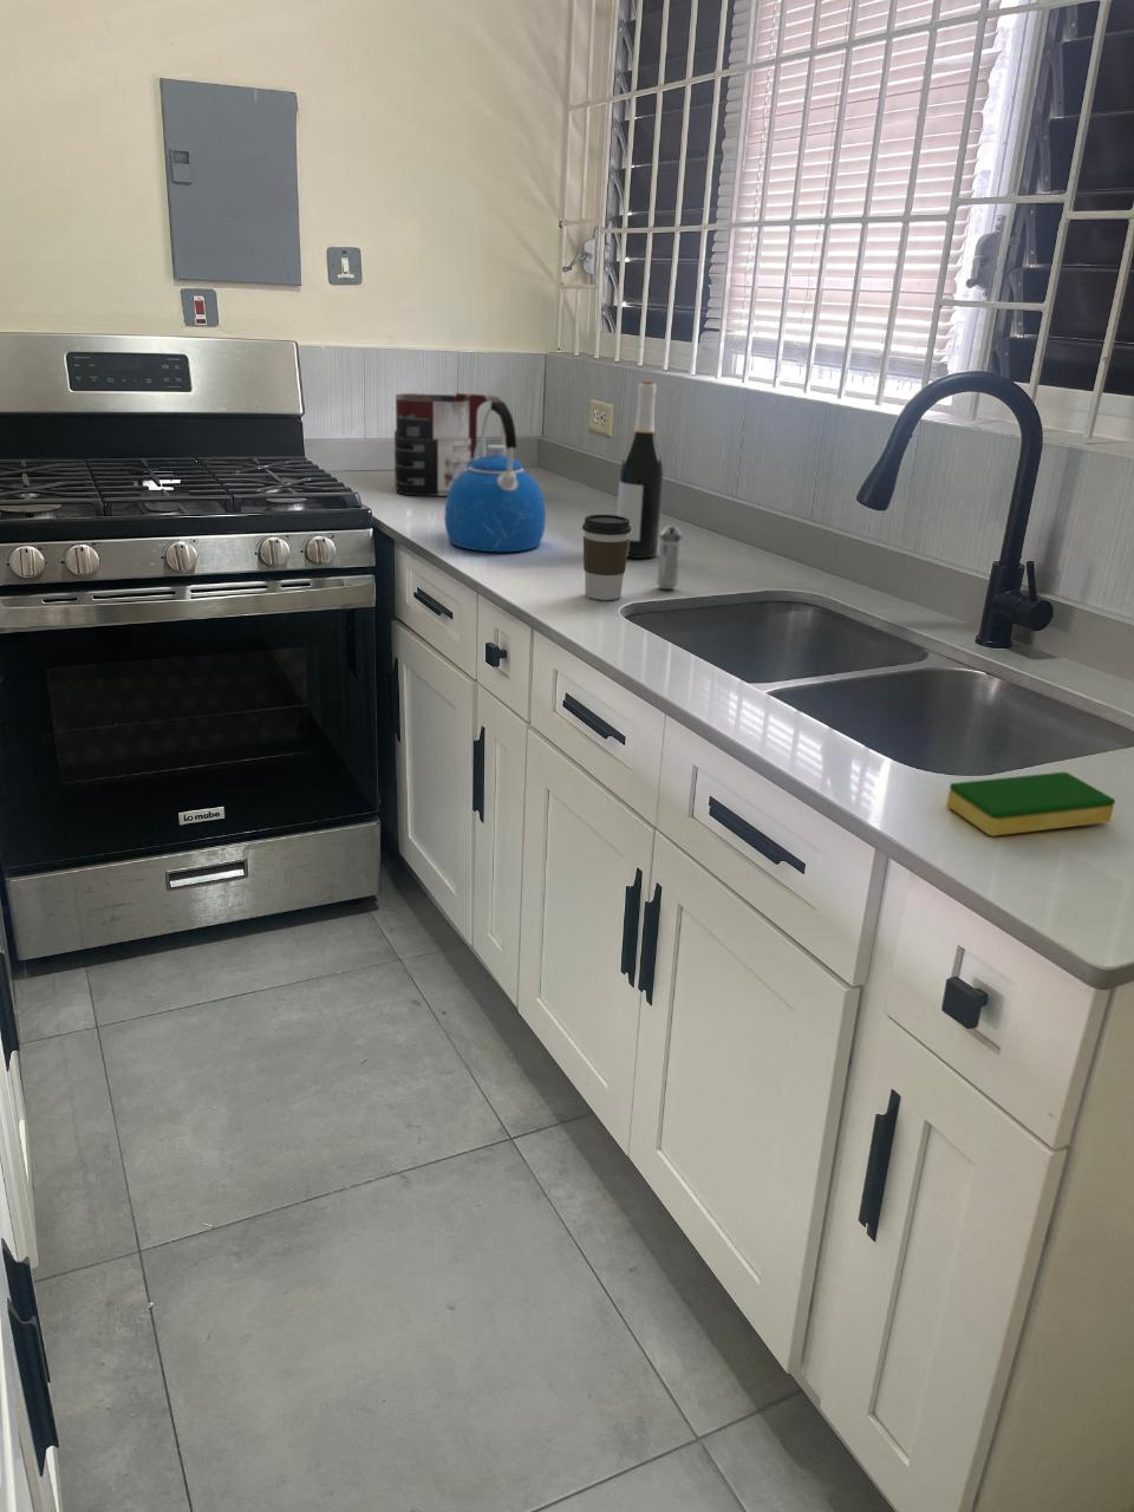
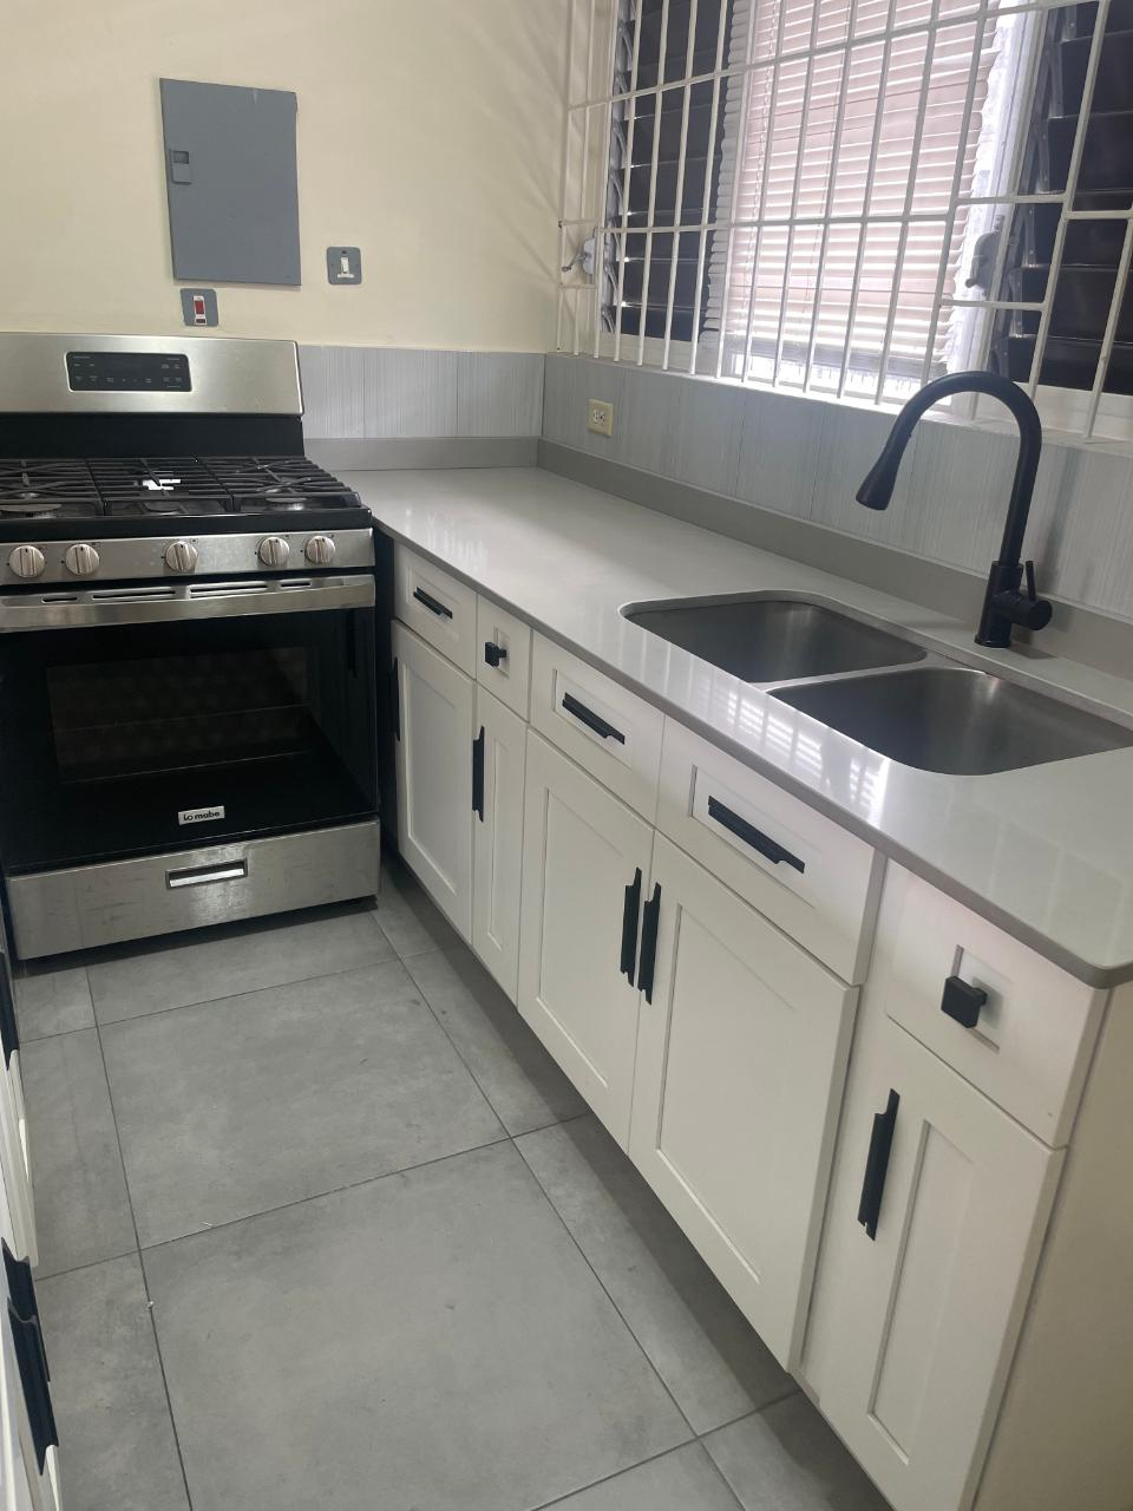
- dish sponge [945,771,1116,837]
- wine bottle [617,379,665,560]
- mug [393,392,507,498]
- coffee cup [581,514,633,601]
- kettle [443,400,547,552]
- shaker [655,525,683,591]
